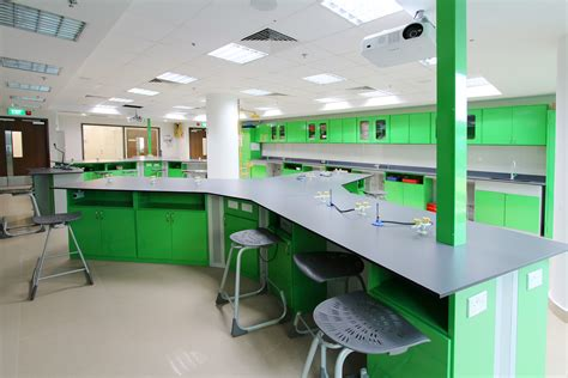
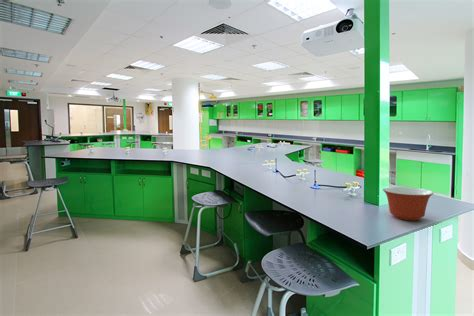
+ mixing bowl [382,186,434,221]
